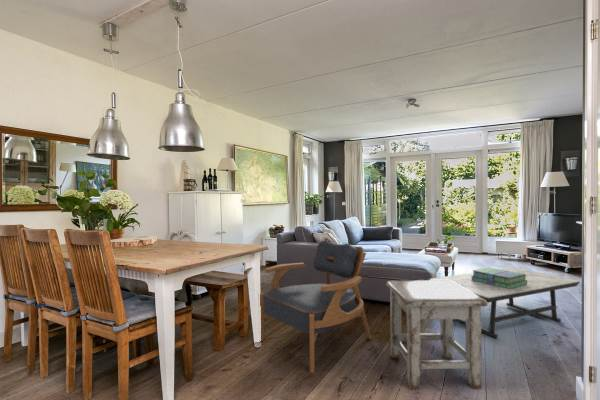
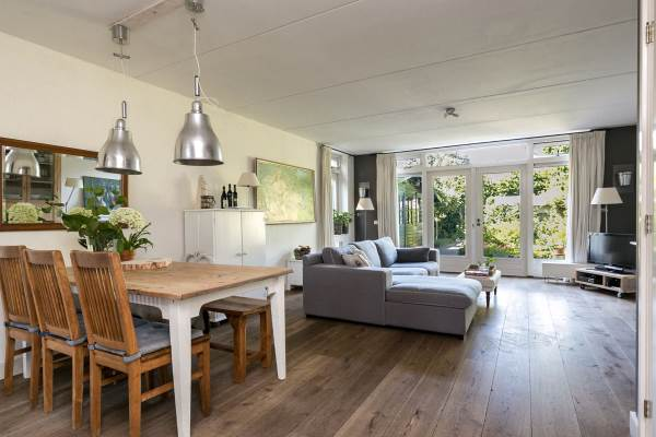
- armchair [259,240,373,374]
- stack of books [472,266,527,289]
- stool [385,279,489,390]
- coffee table [428,266,581,339]
